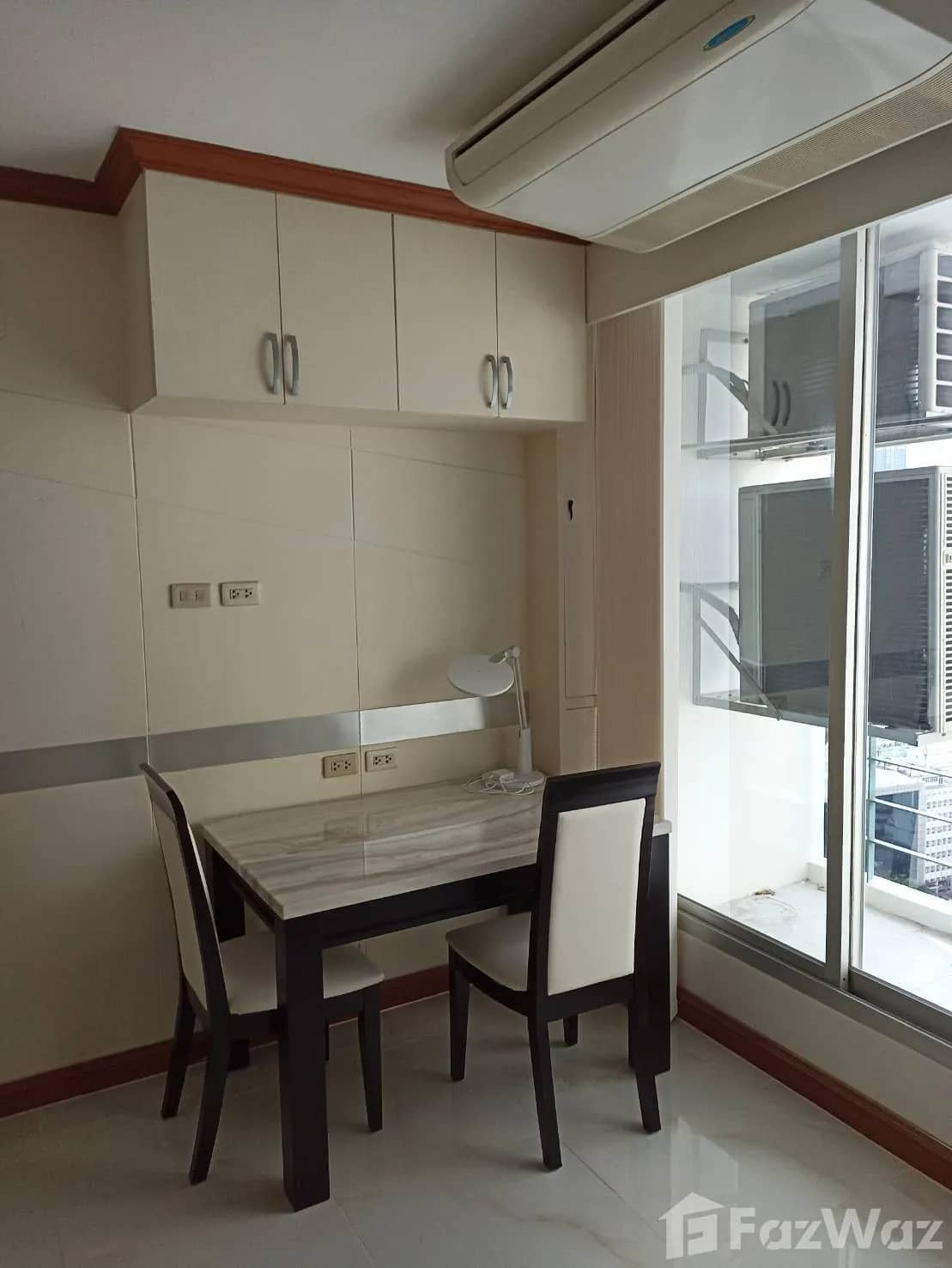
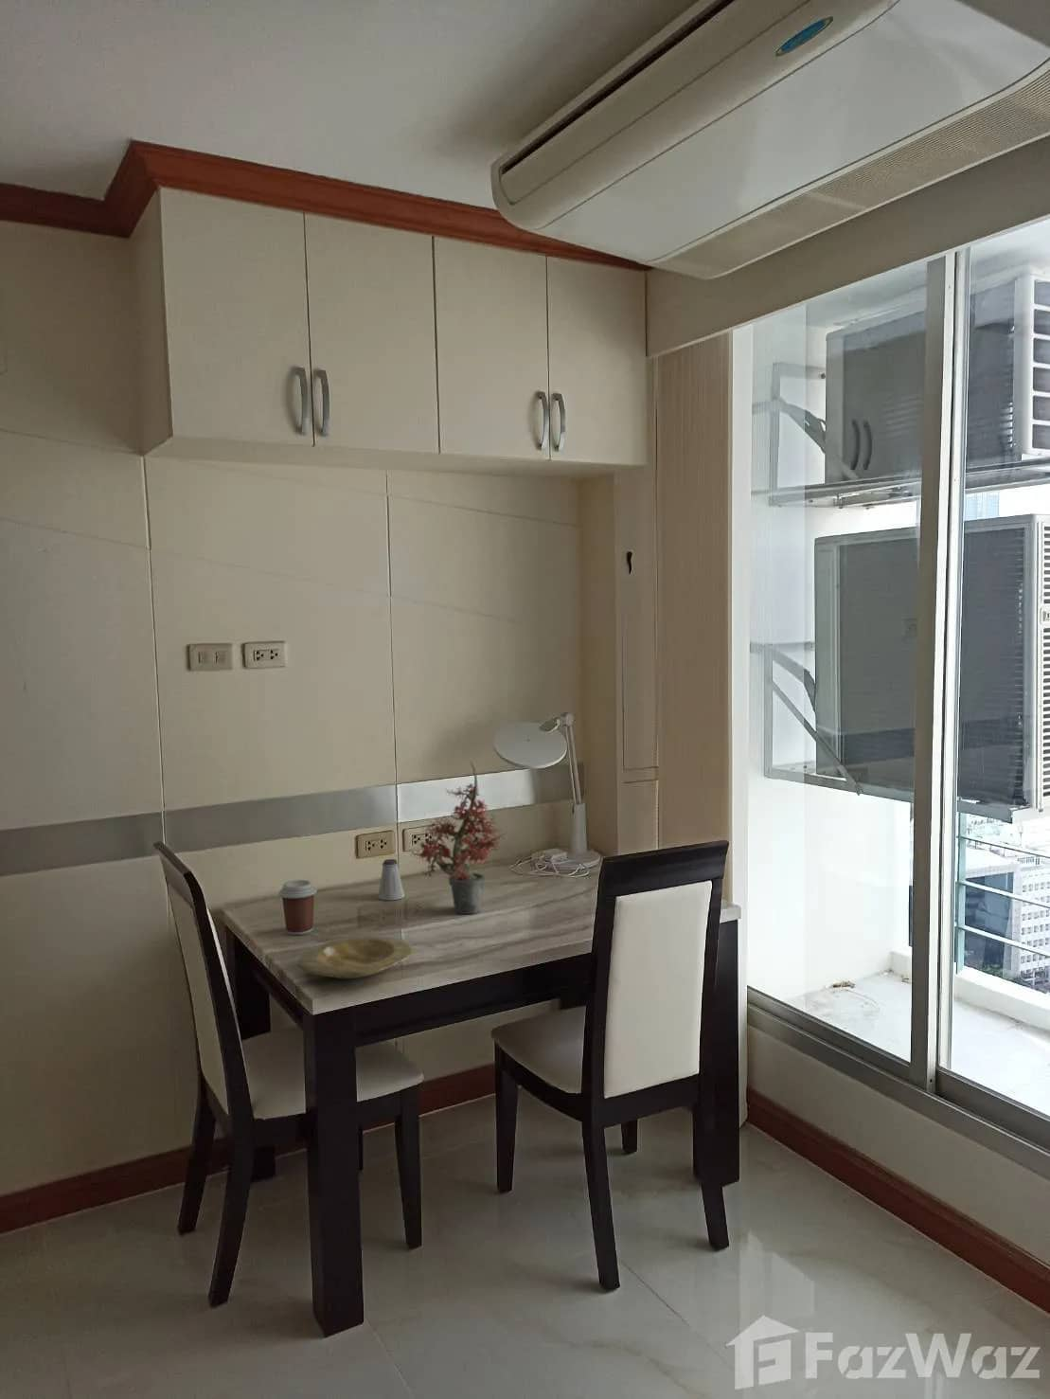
+ potted plant [408,760,507,915]
+ saltshaker [377,858,405,900]
+ coffee cup [278,879,318,936]
+ plate [297,935,414,980]
